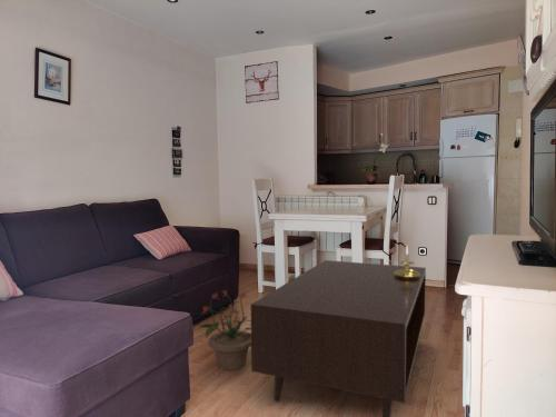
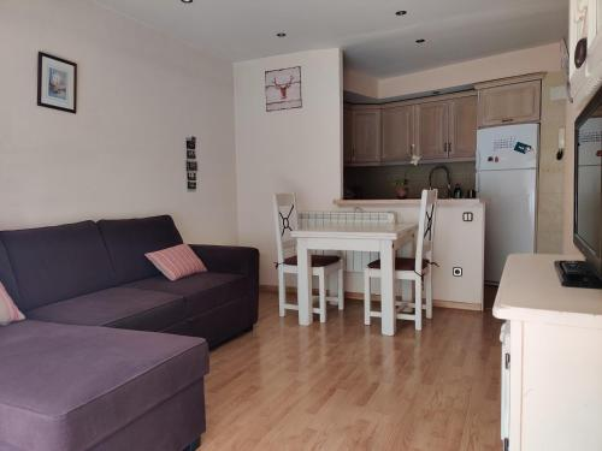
- coffee table [250,259,427,417]
- candle holder [394,246,420,279]
- potted plant [197,288,251,371]
